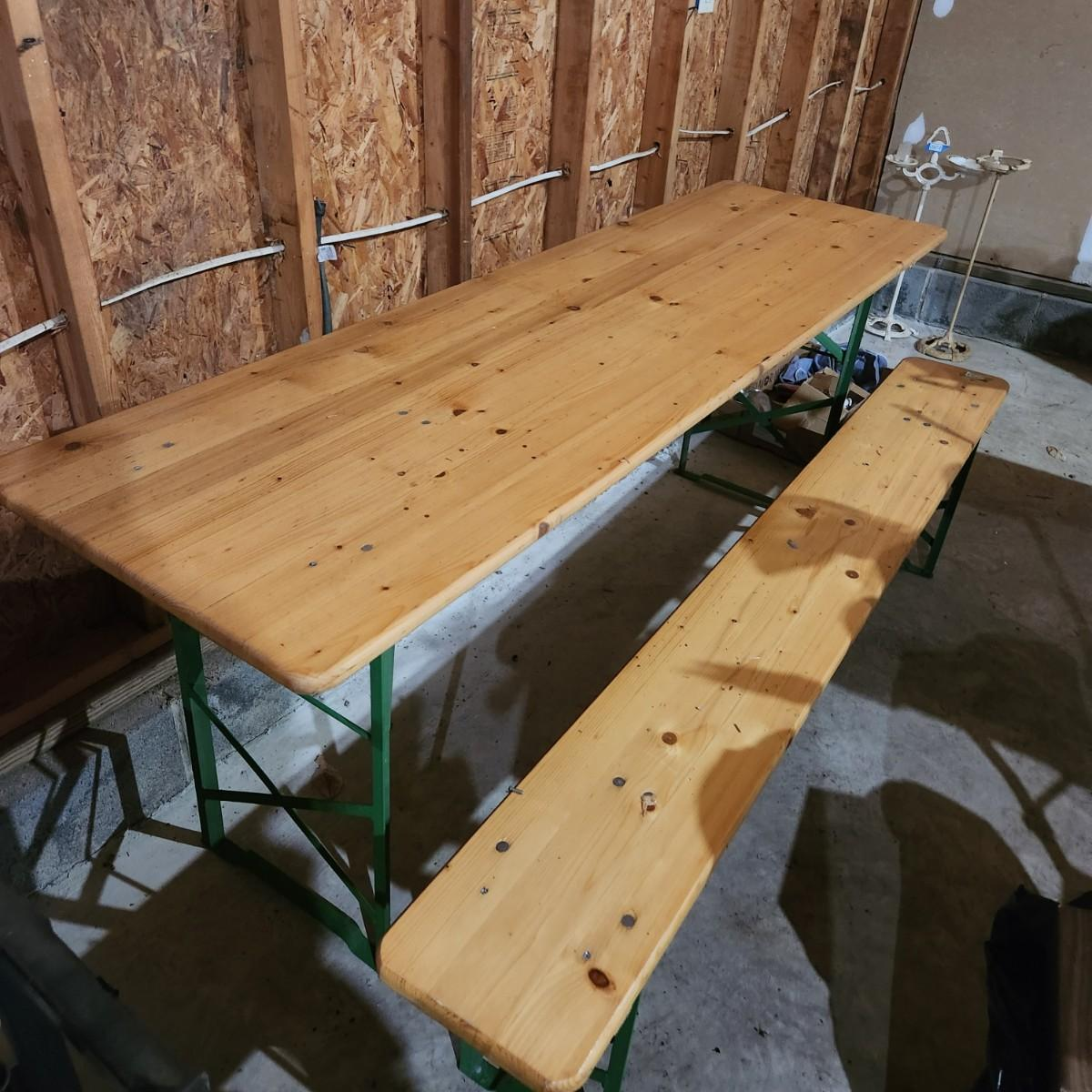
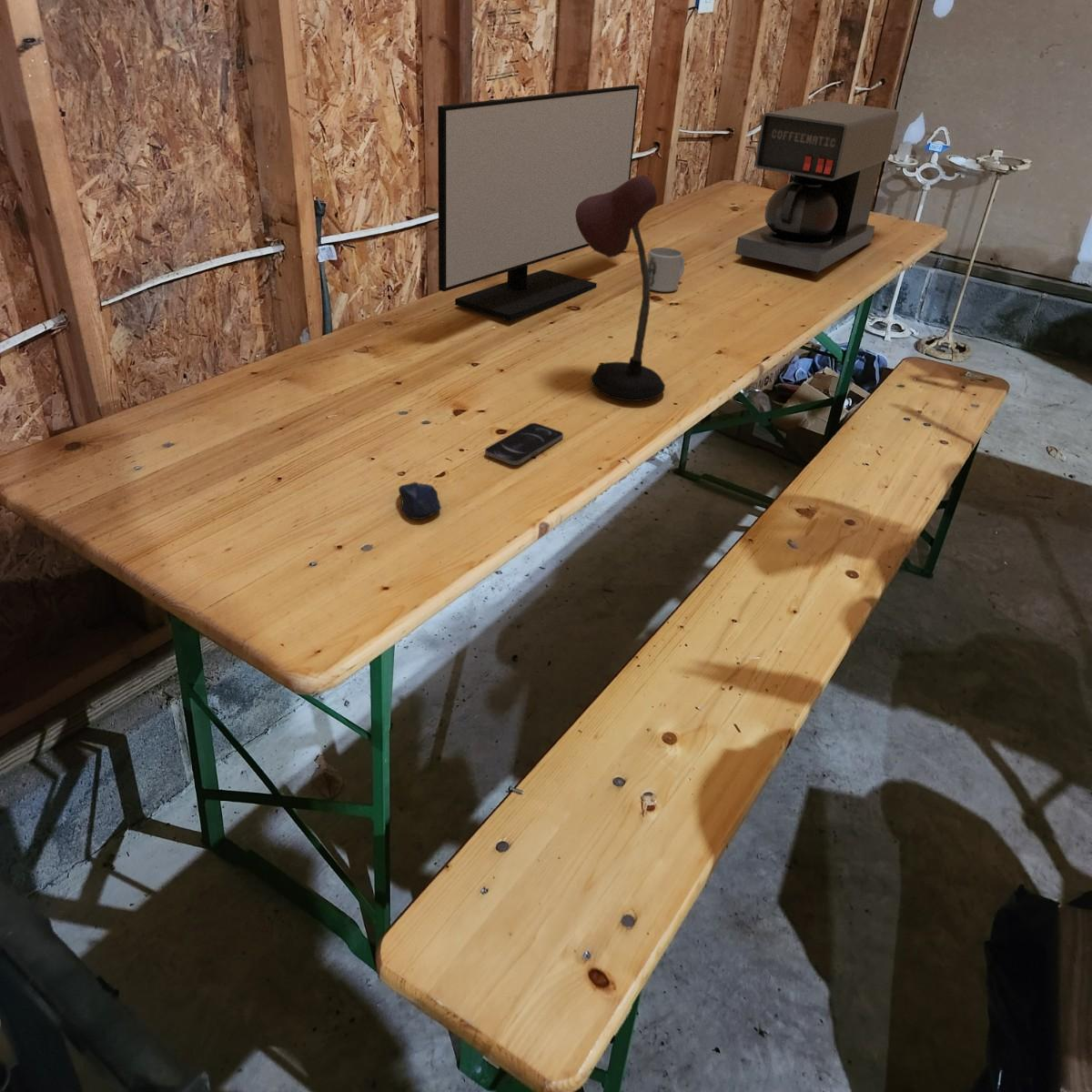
+ smartphone [484,422,564,466]
+ computer mouse [398,481,442,521]
+ coffee maker [734,100,900,276]
+ monitor [437,84,640,322]
+ desk lamp [575,175,666,402]
+ mug [647,247,685,293]
